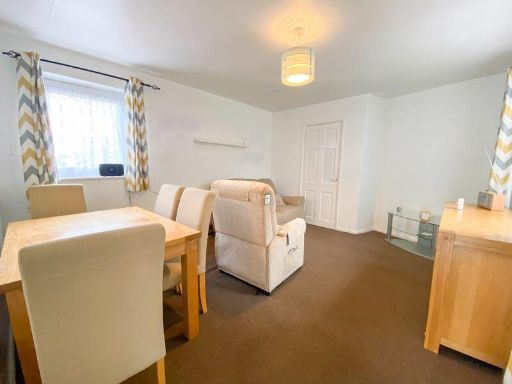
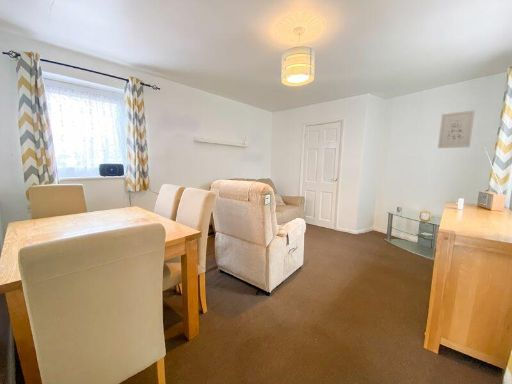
+ wall art [437,109,476,149]
